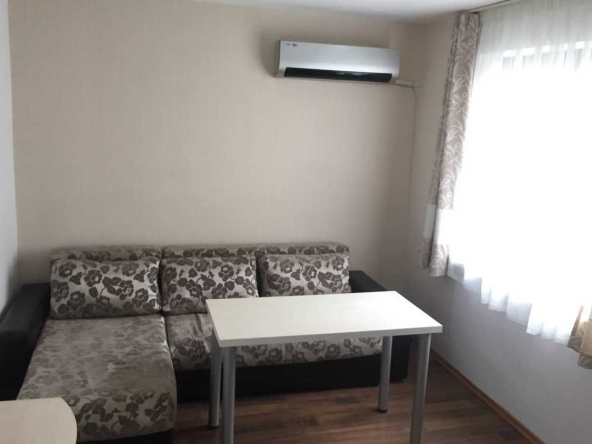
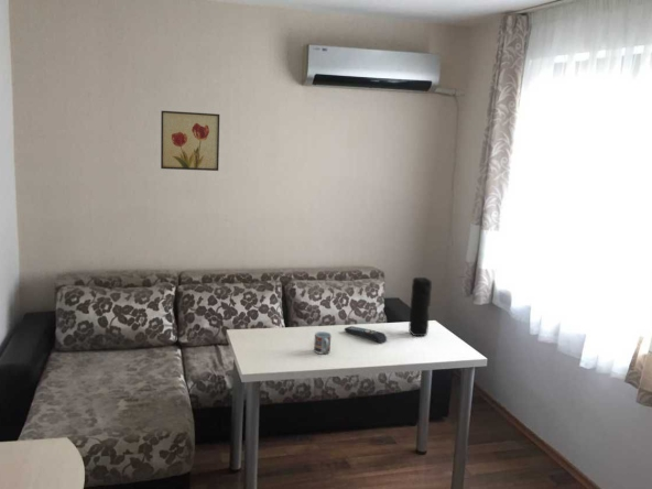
+ remote control [344,325,388,345]
+ wall art [160,110,220,172]
+ cup [313,330,333,355]
+ speaker [408,276,433,337]
